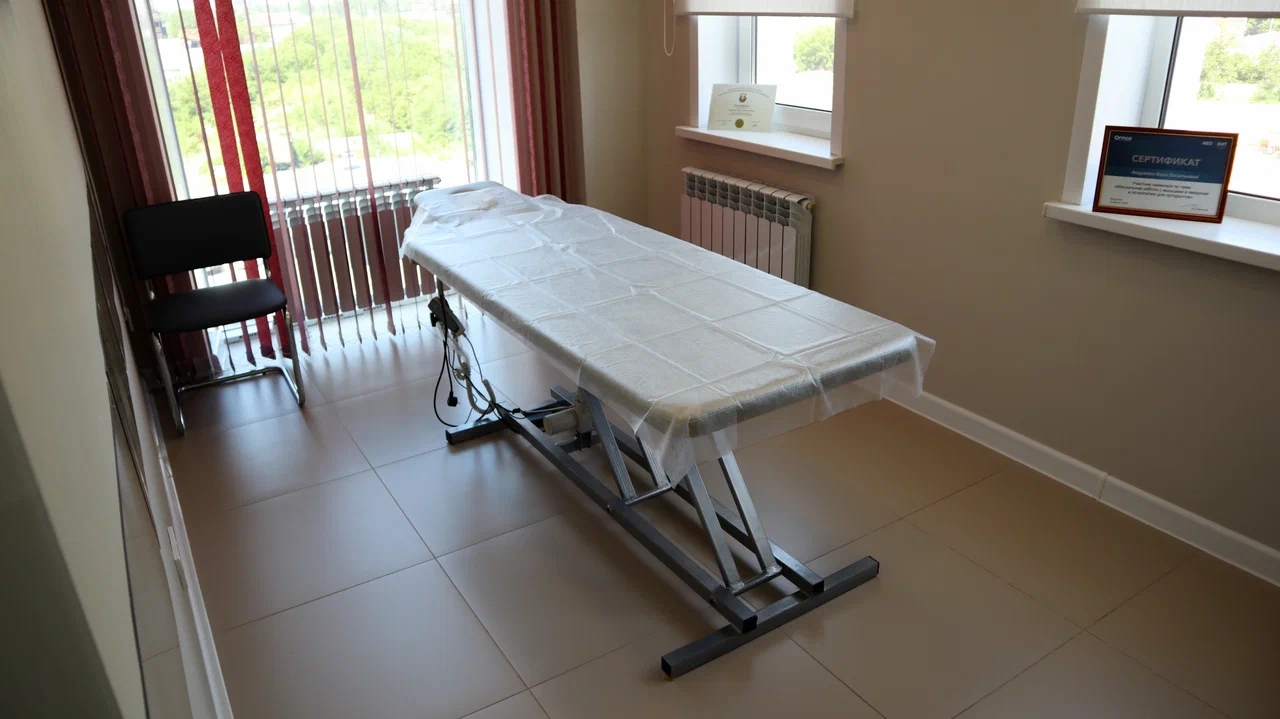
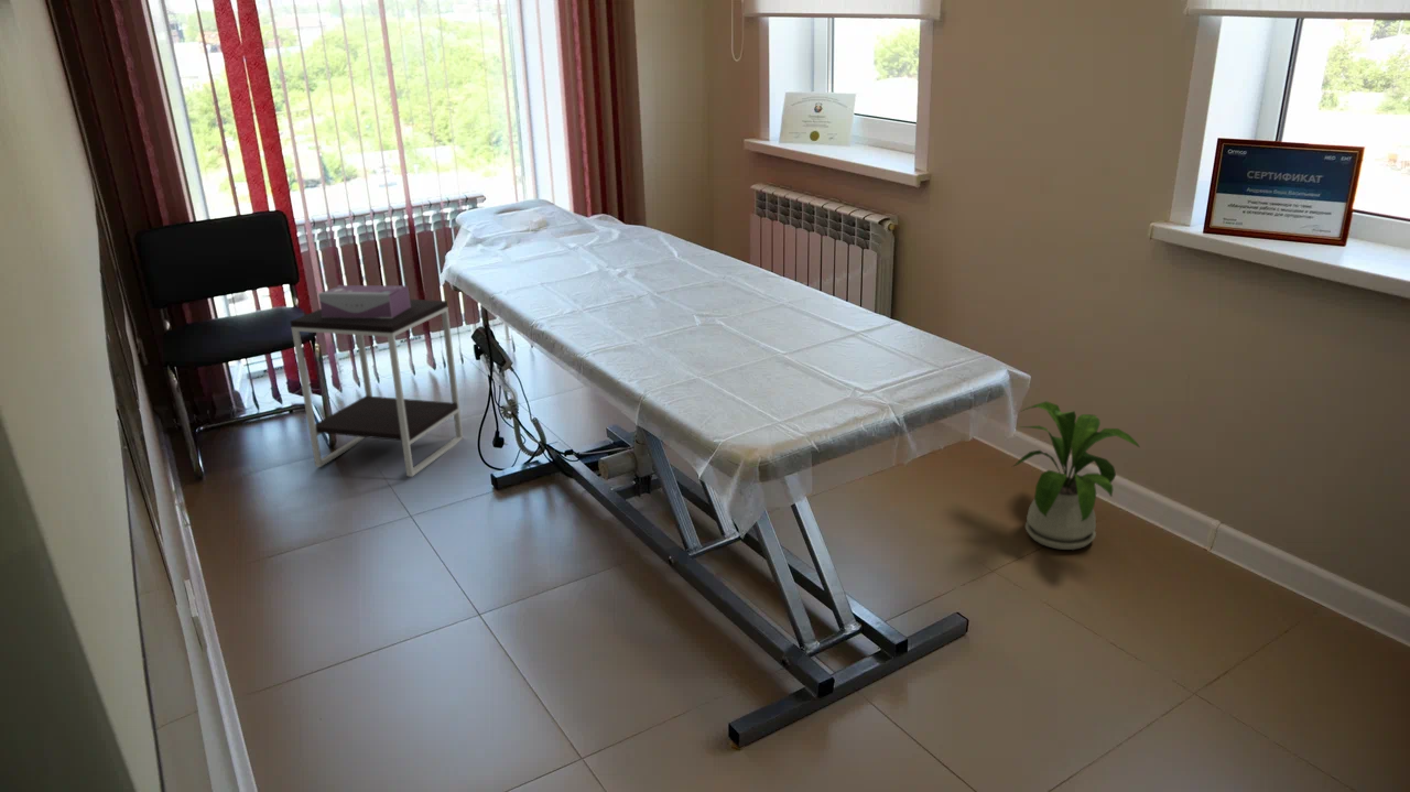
+ house plant [1011,400,1141,551]
+ side table [289,299,464,478]
+ tissue box [317,284,411,318]
